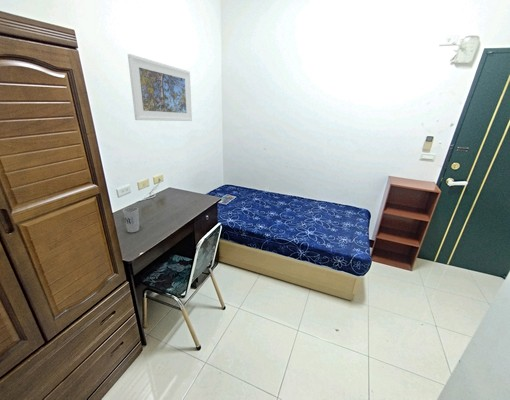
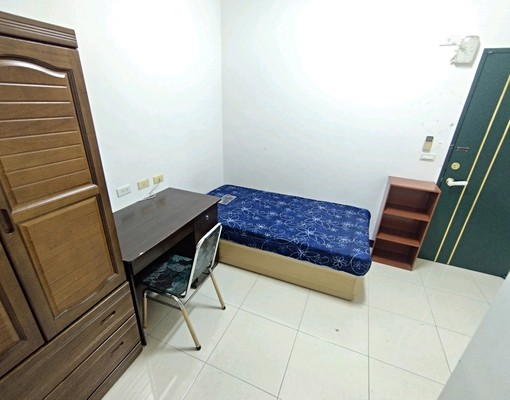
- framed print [127,53,193,122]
- cup [122,206,140,233]
